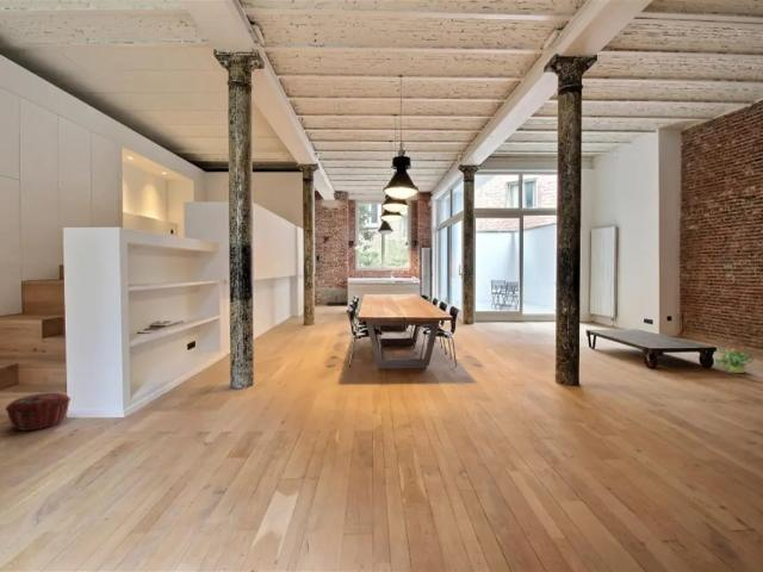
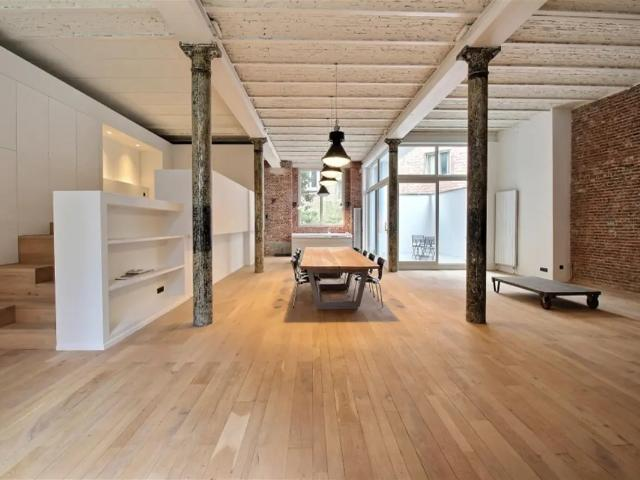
- woven basket [5,392,72,431]
- potted plant [712,344,756,374]
